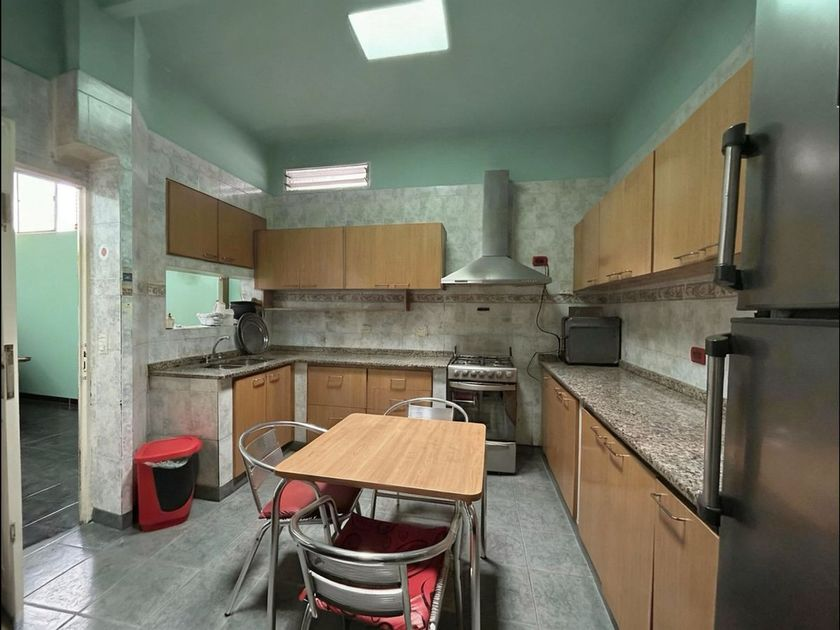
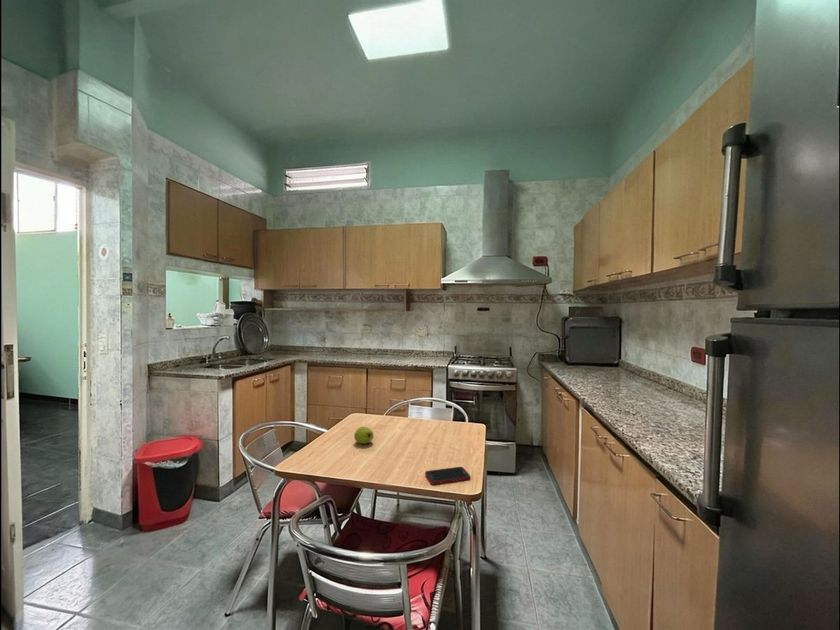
+ cell phone [424,466,471,485]
+ fruit [353,426,374,445]
